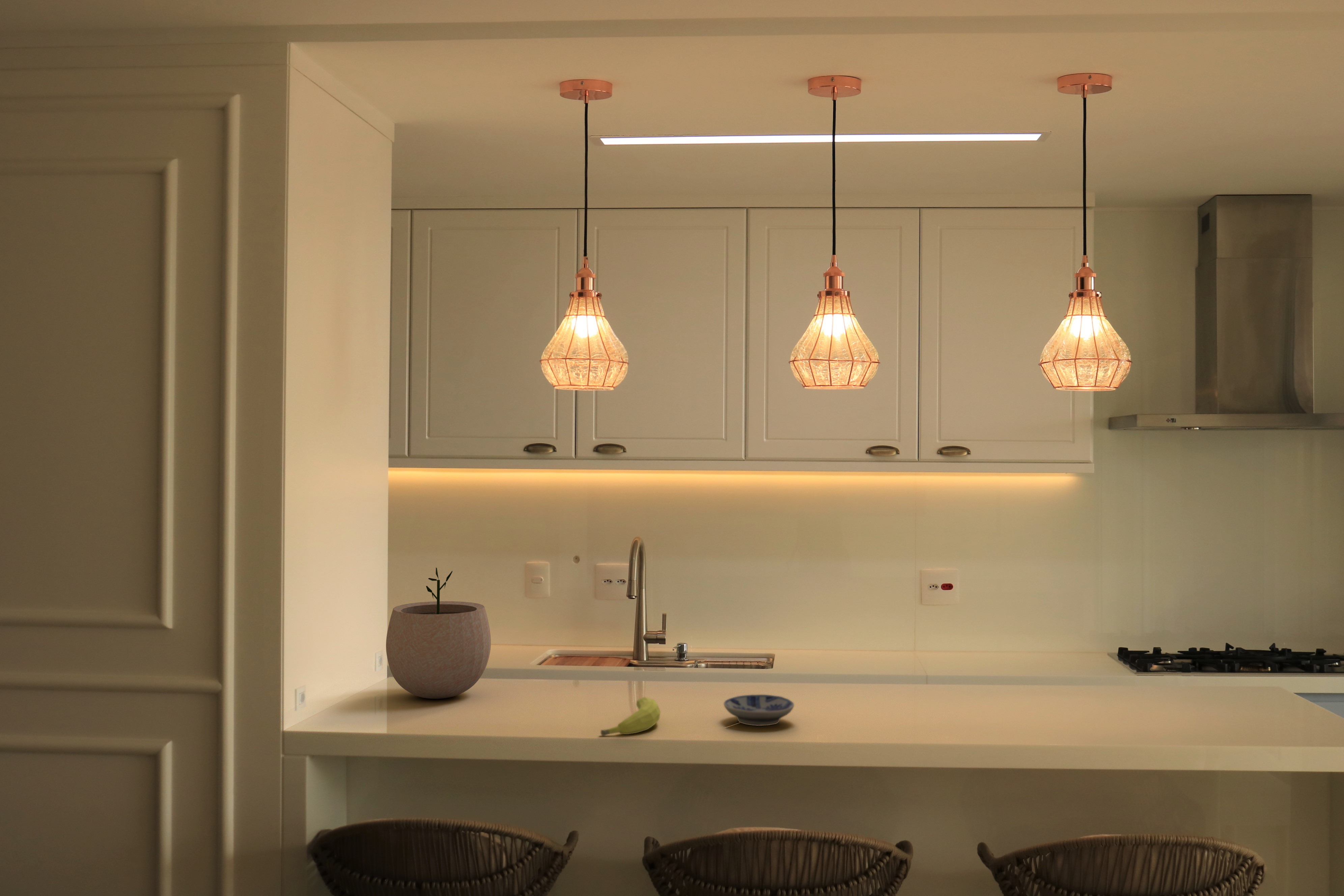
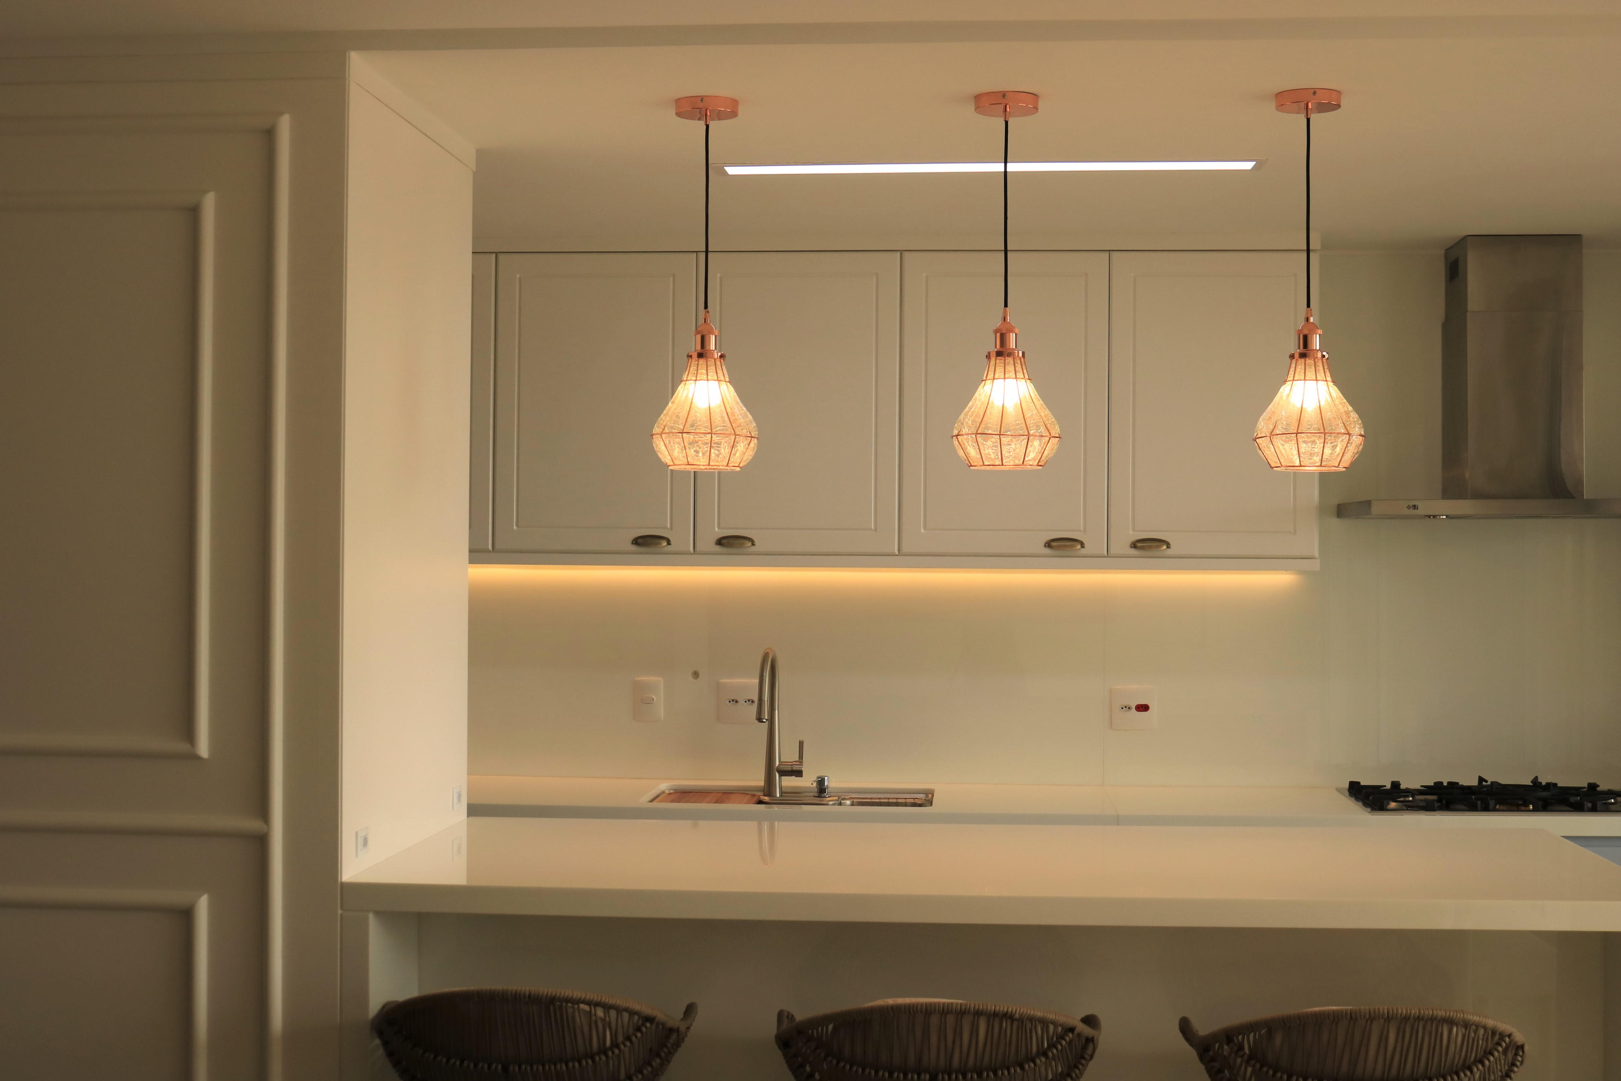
- fruit [600,696,661,736]
- bowl [723,694,794,726]
- plant pot [386,567,491,699]
